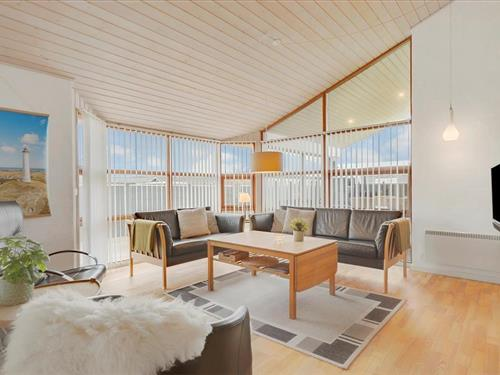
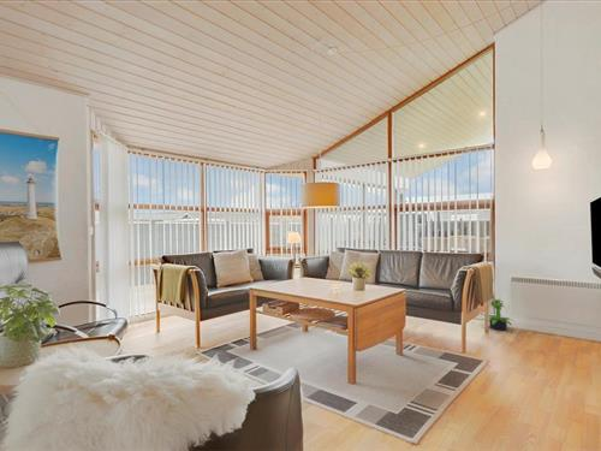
+ potted plant [481,298,514,331]
